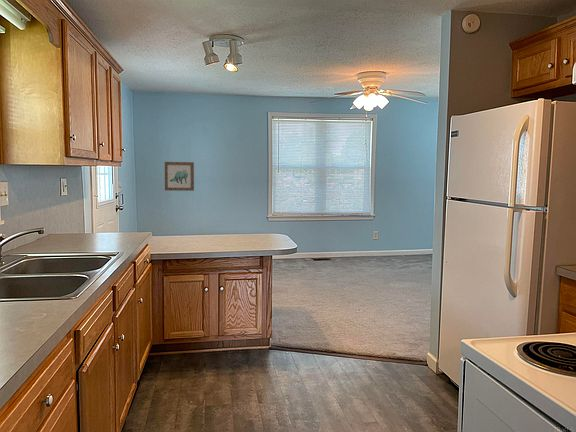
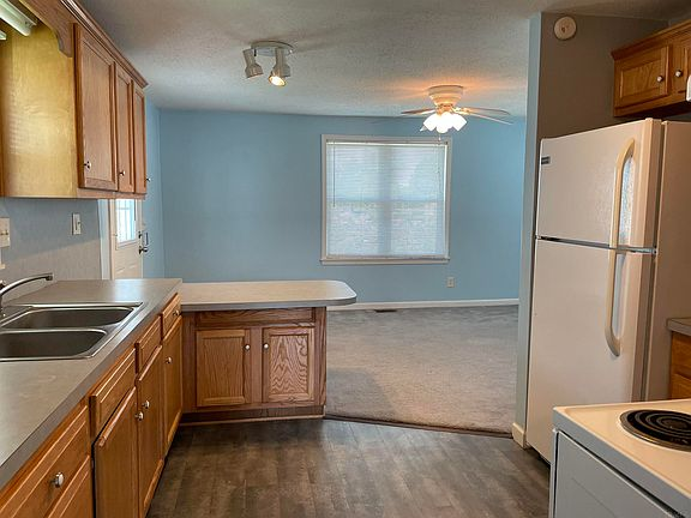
- wall art [164,161,195,192]
